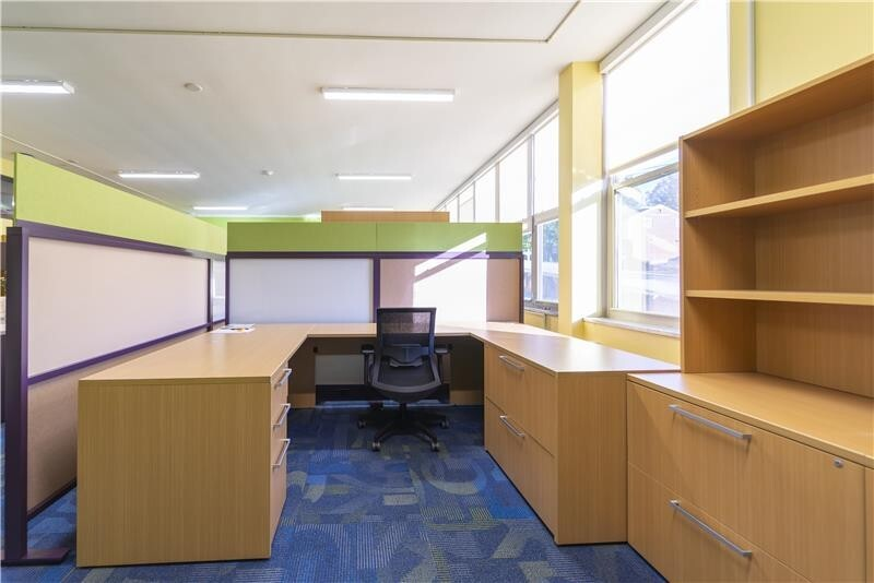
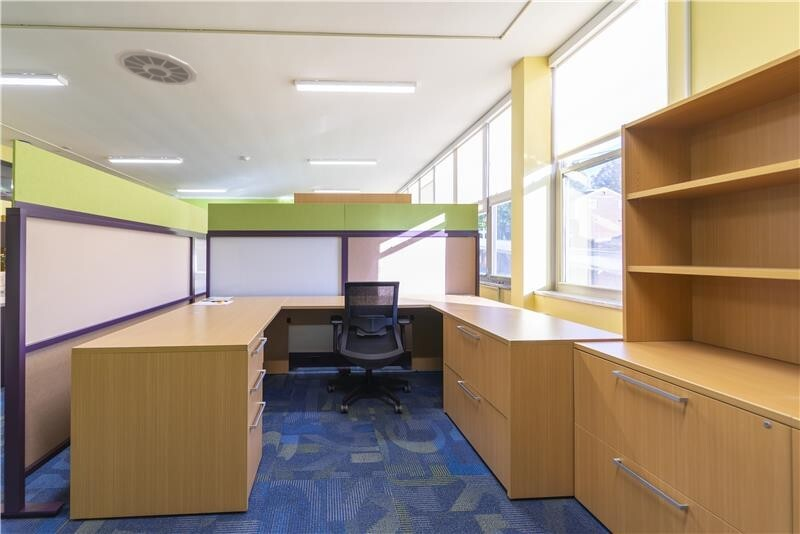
+ ceiling vent [113,48,198,86]
